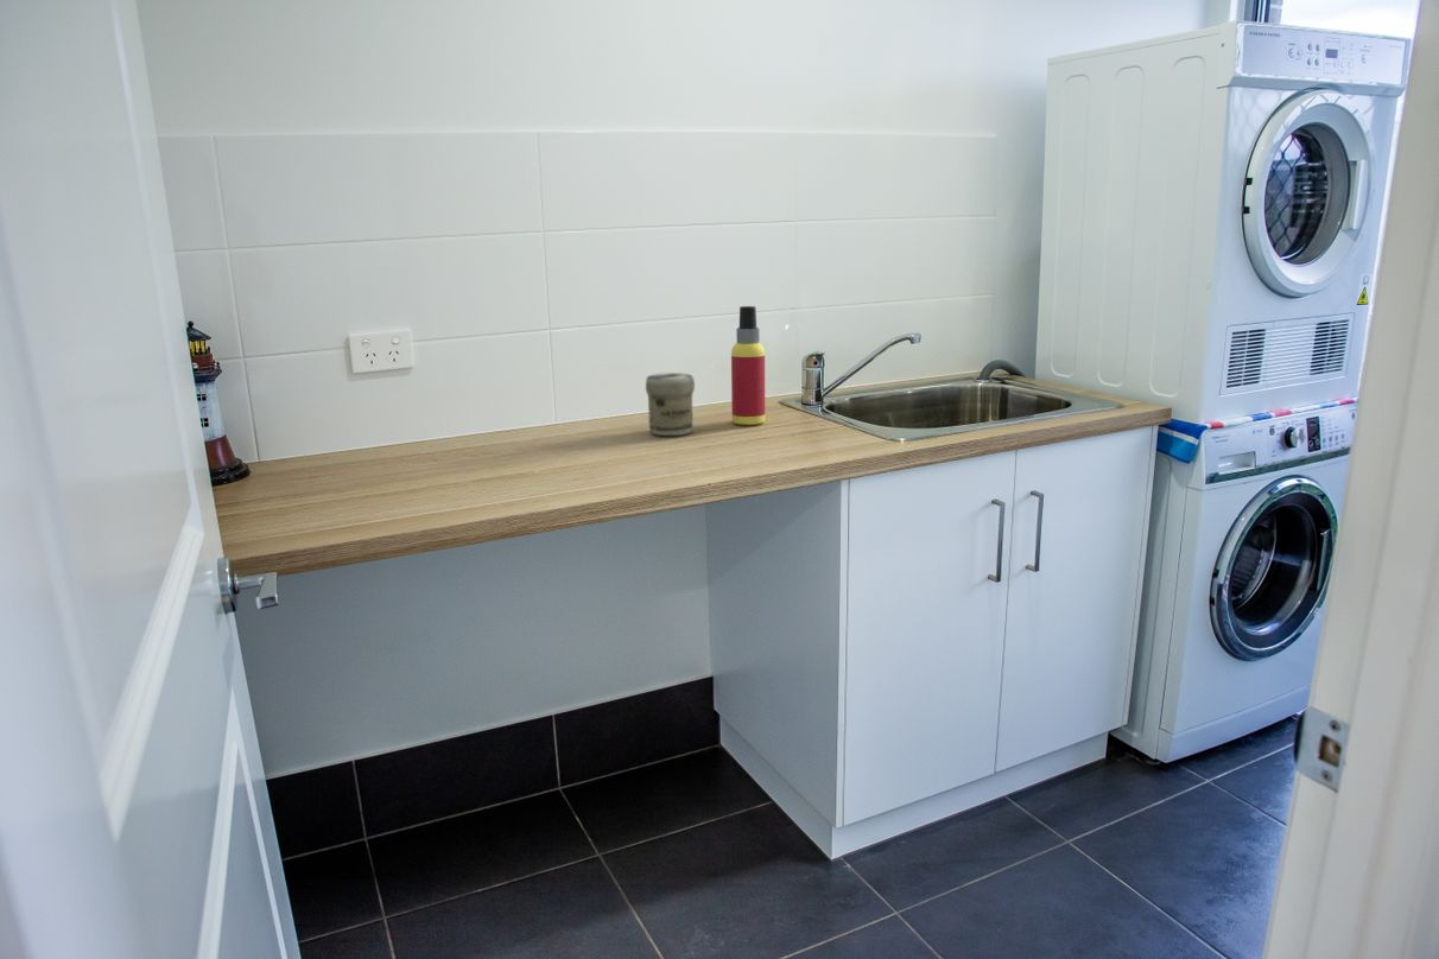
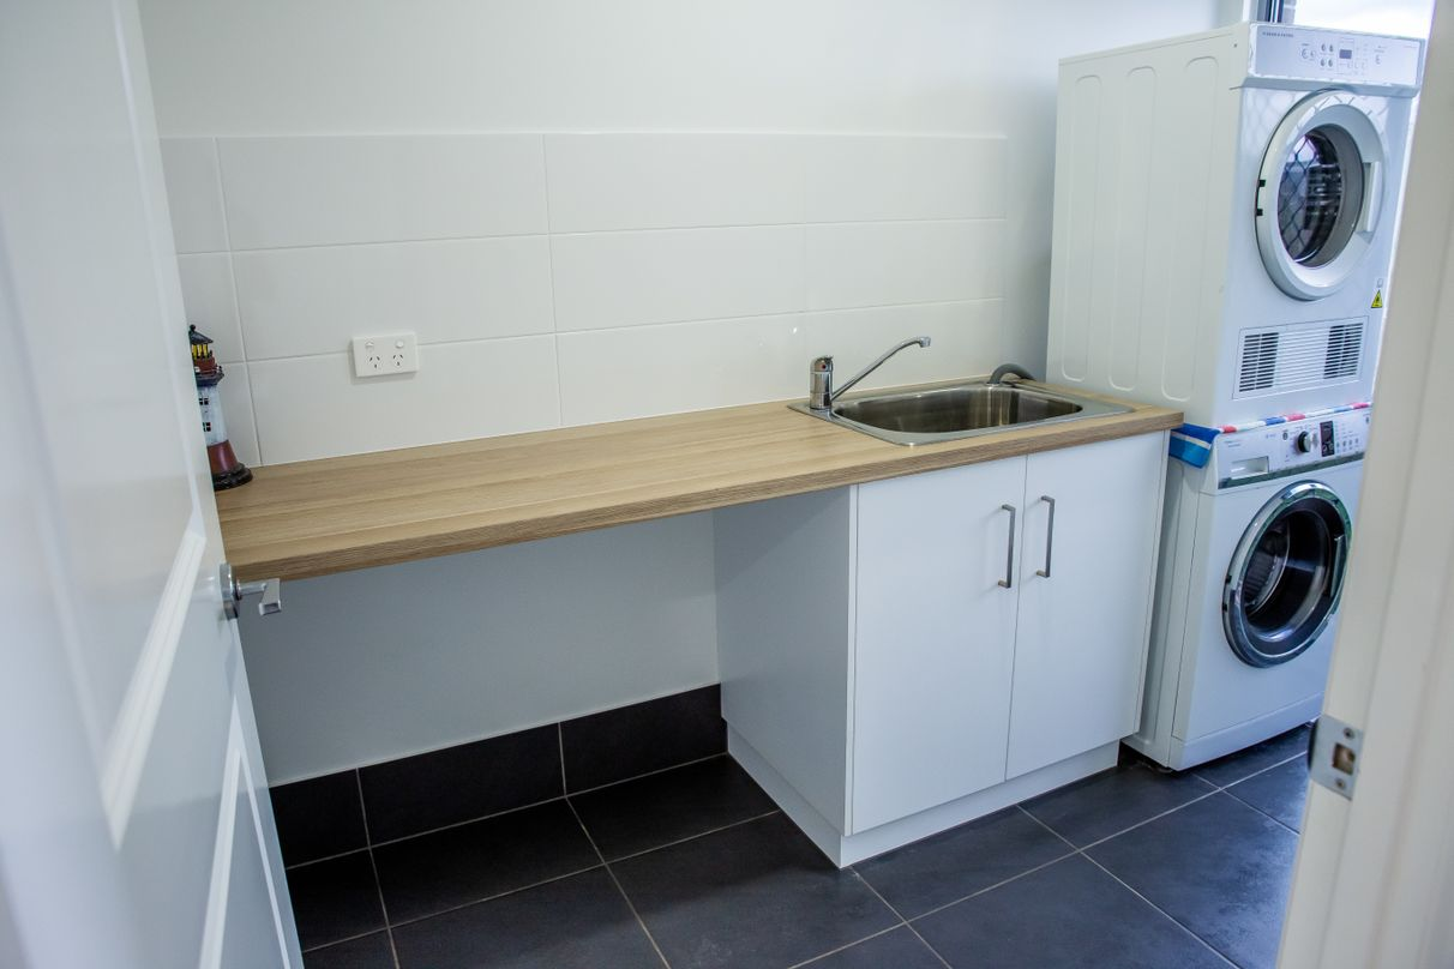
- jar [645,371,696,437]
- spray bottle [730,305,766,426]
